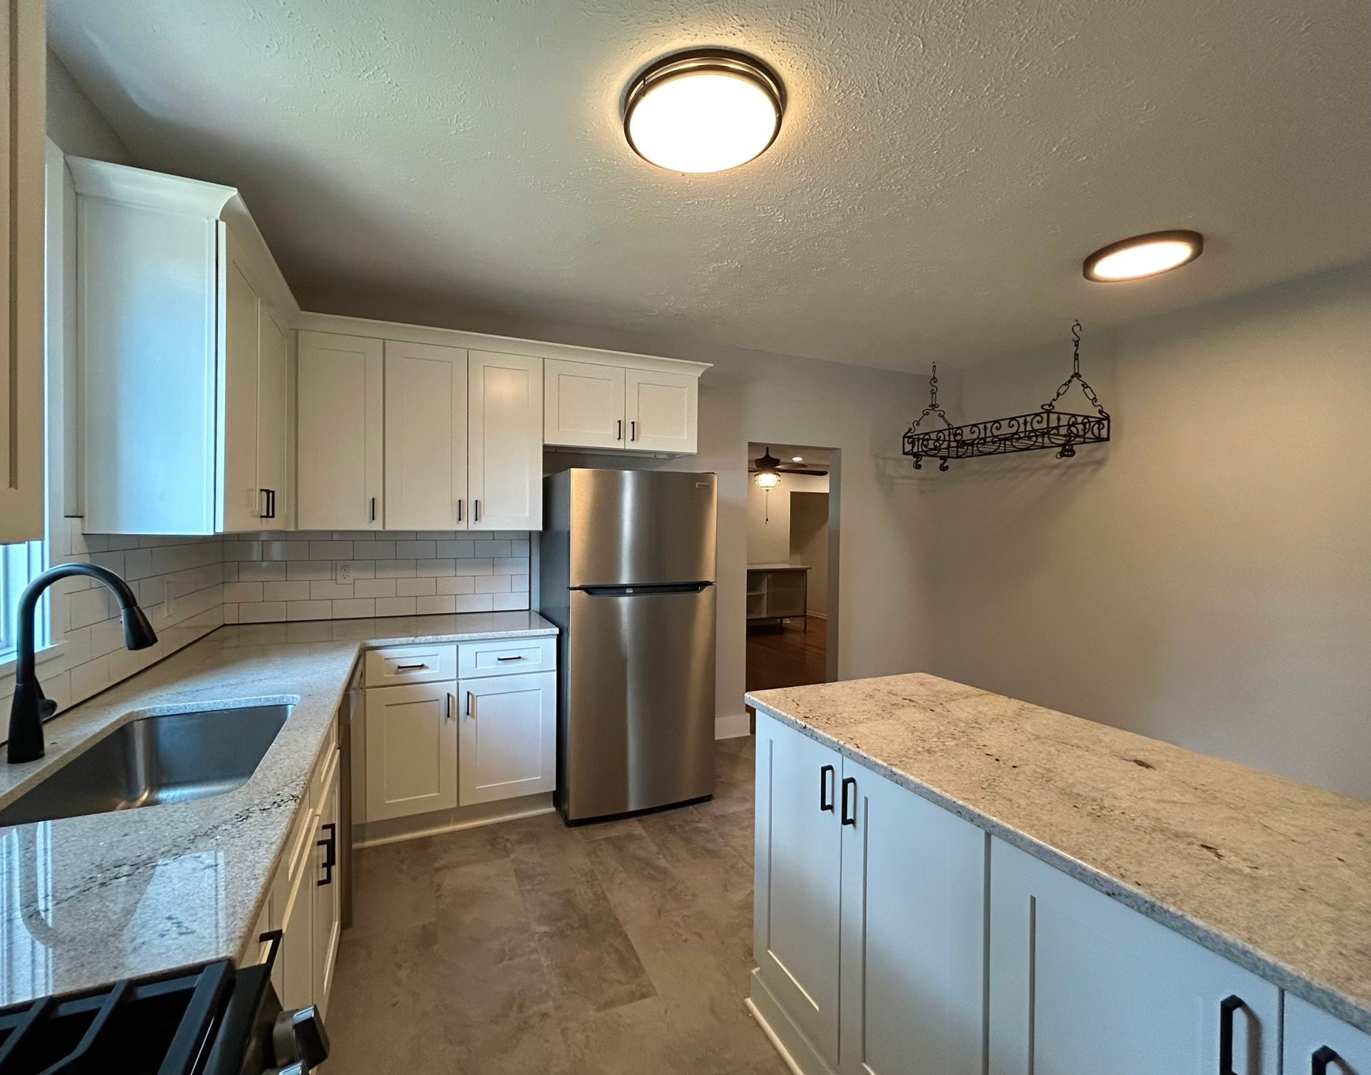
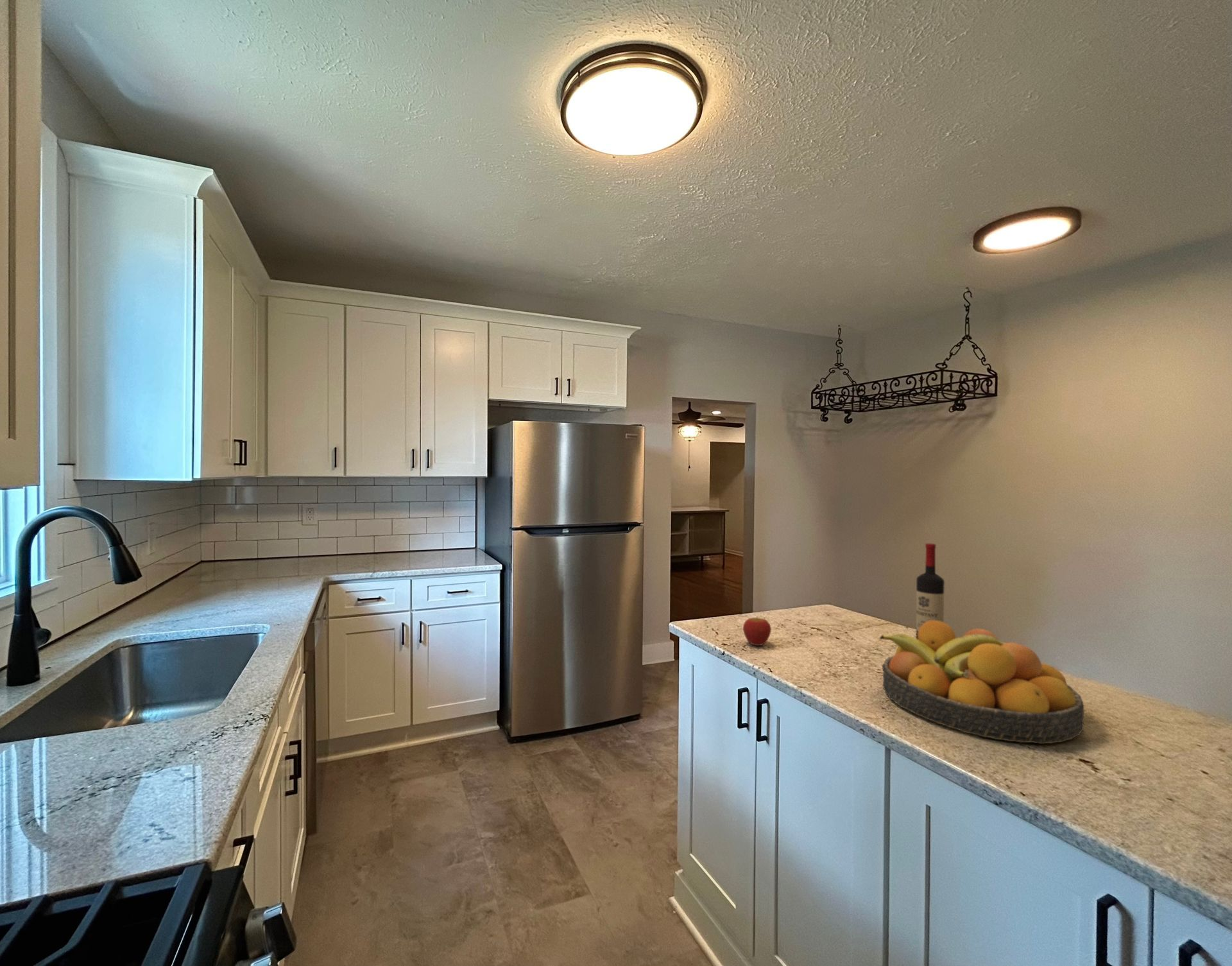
+ apple [742,616,772,646]
+ wine bottle [916,543,945,639]
+ fruit bowl [878,621,1084,745]
